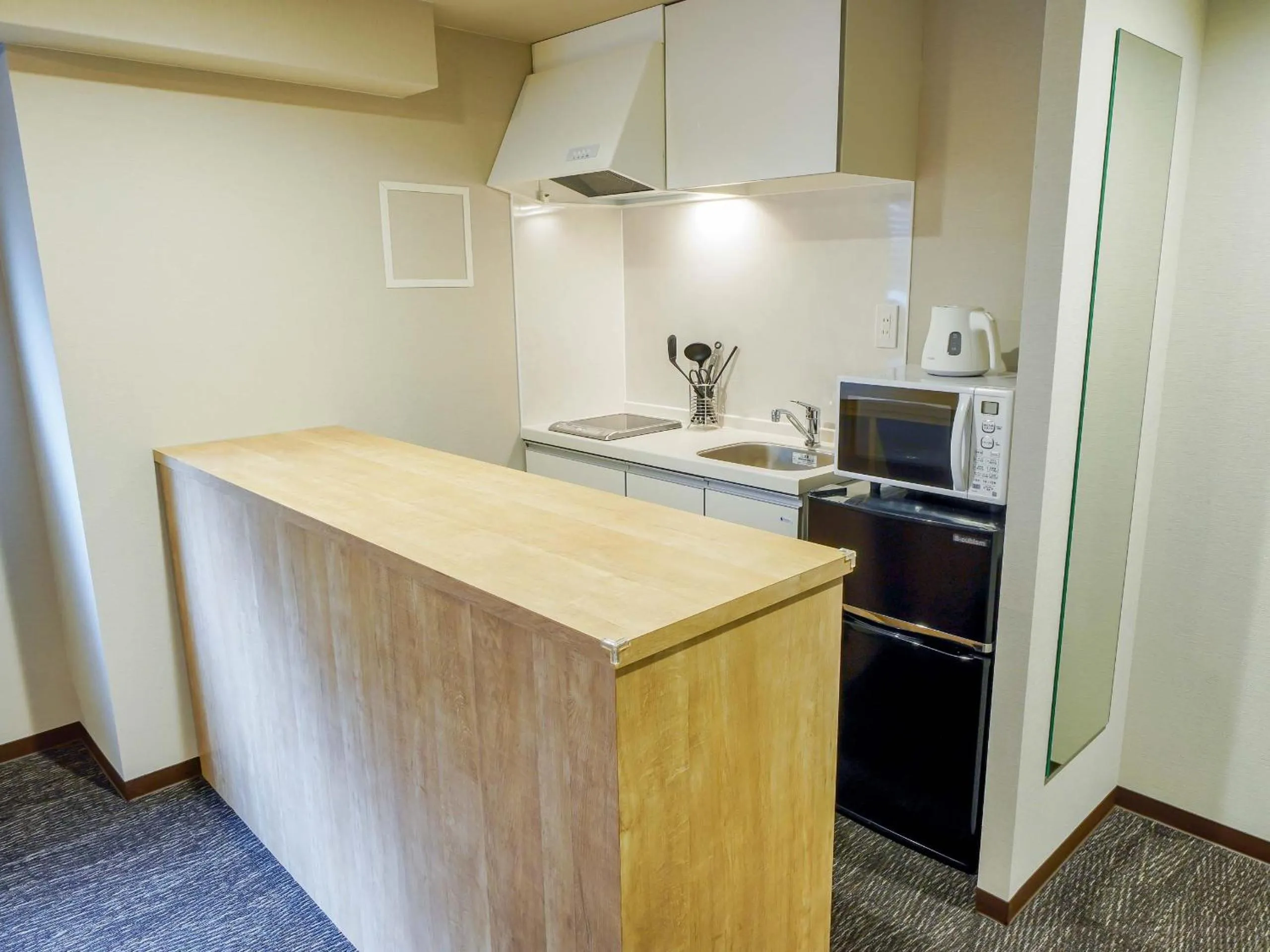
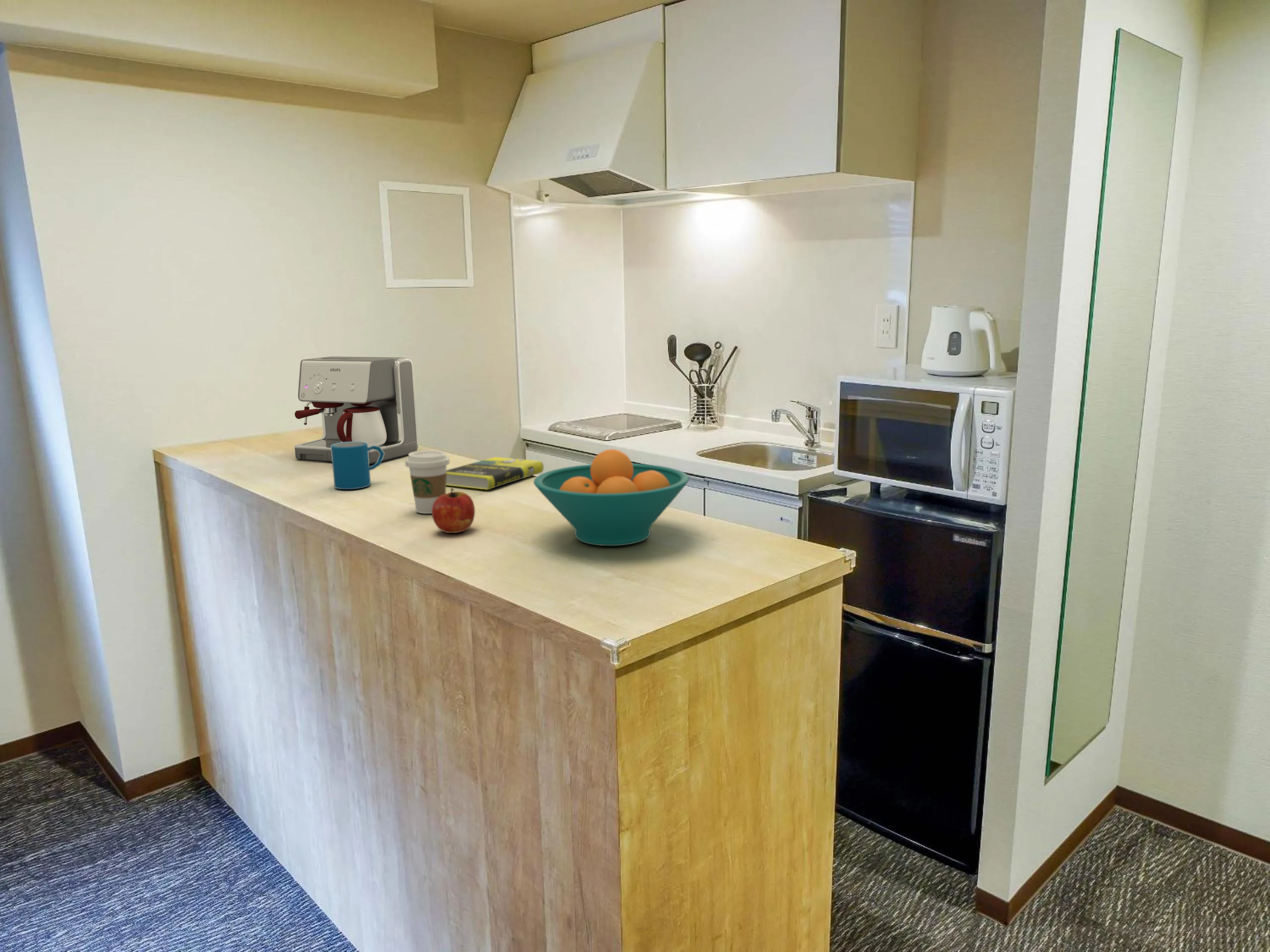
+ apple [432,488,475,534]
+ coffee cup [405,450,450,514]
+ book [446,457,544,490]
+ fruit bowl [533,449,690,546]
+ coffee maker [294,356,419,465]
+ mug [331,442,384,490]
